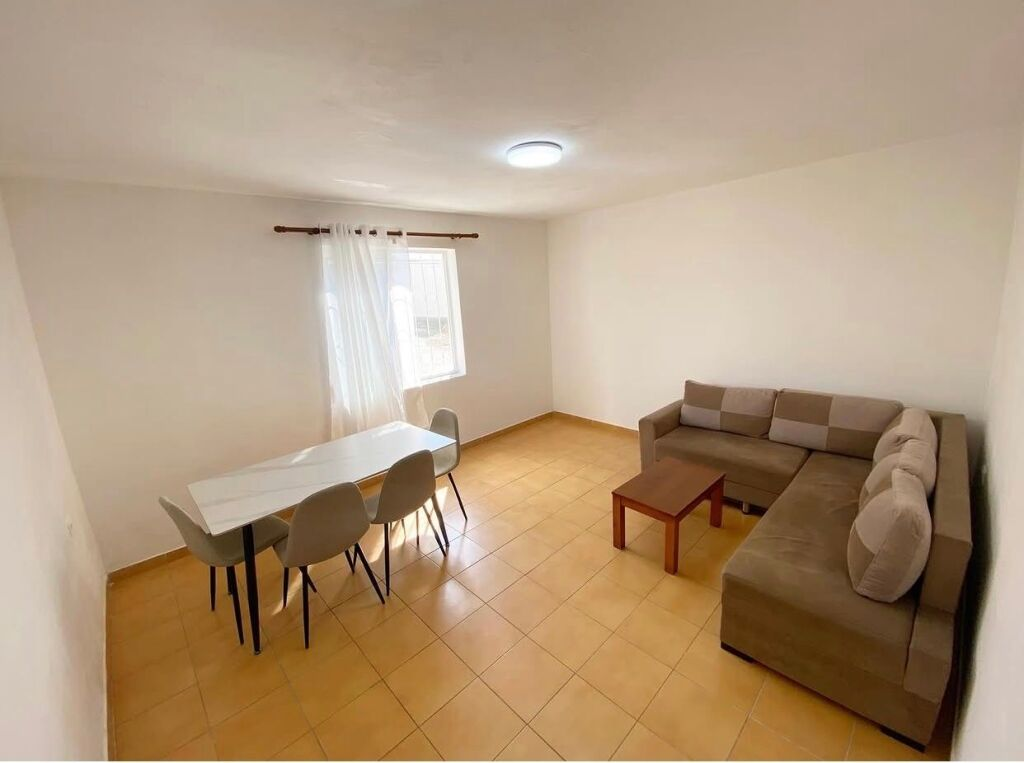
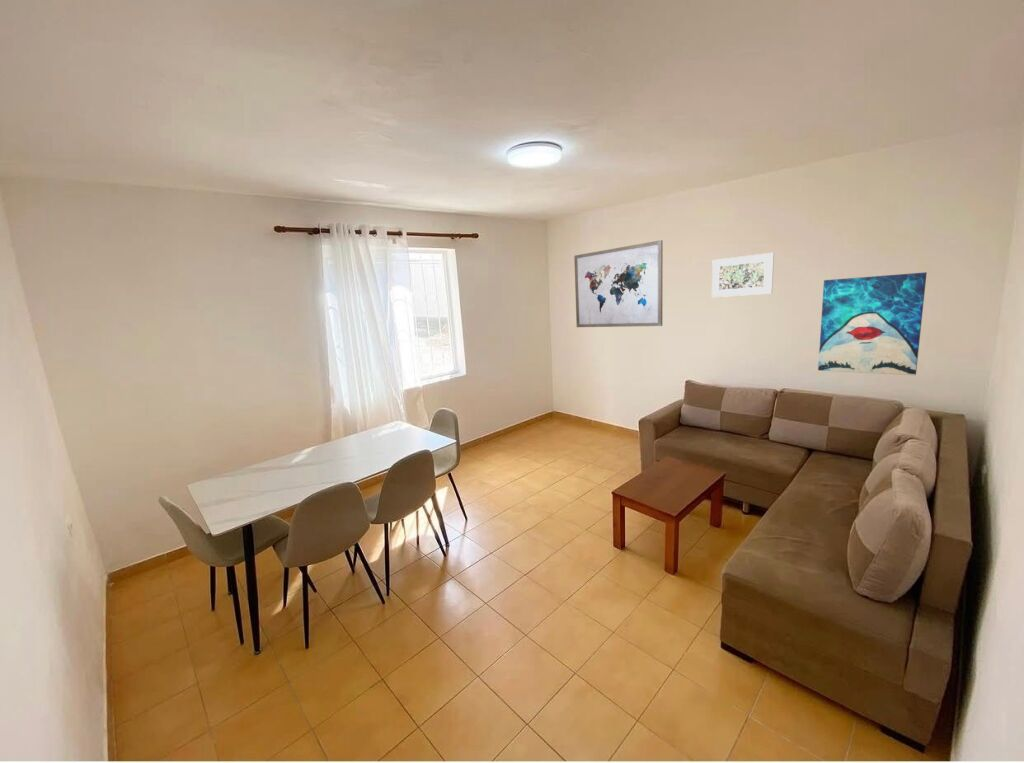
+ wall art [573,239,664,328]
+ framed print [711,252,775,298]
+ wall art [817,271,928,376]
